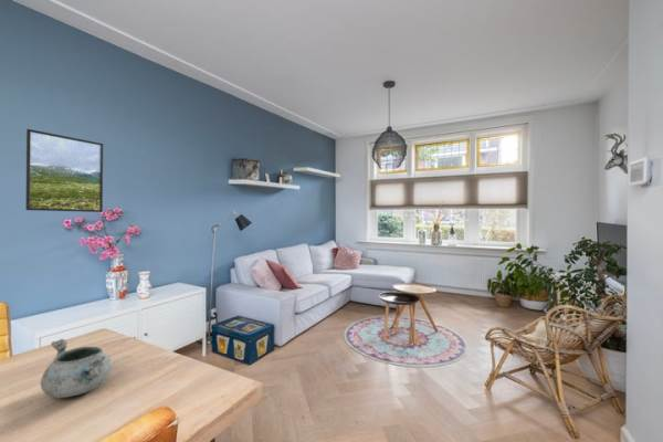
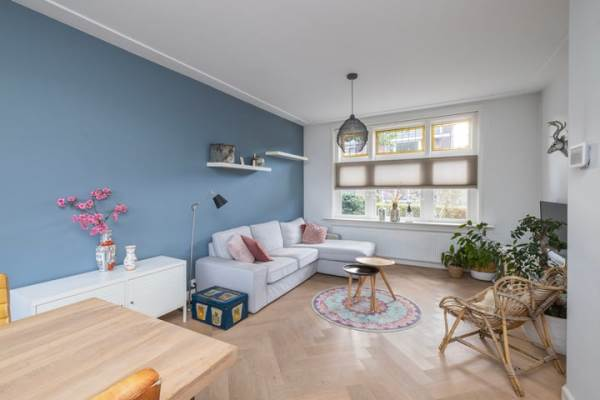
- decorative bowl [40,338,113,399]
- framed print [24,128,104,213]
